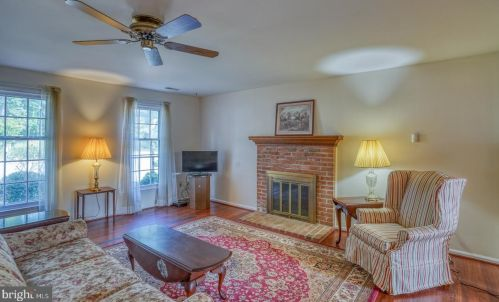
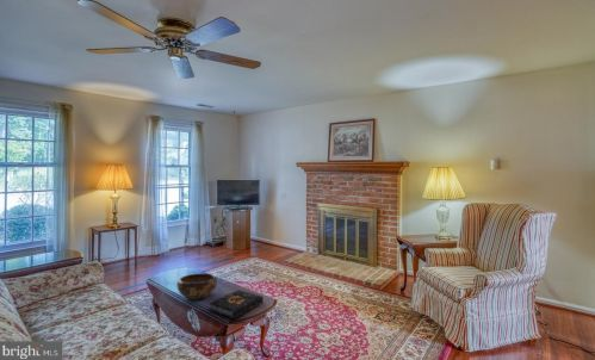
+ book [209,288,264,319]
+ decorative bowl [175,272,218,300]
